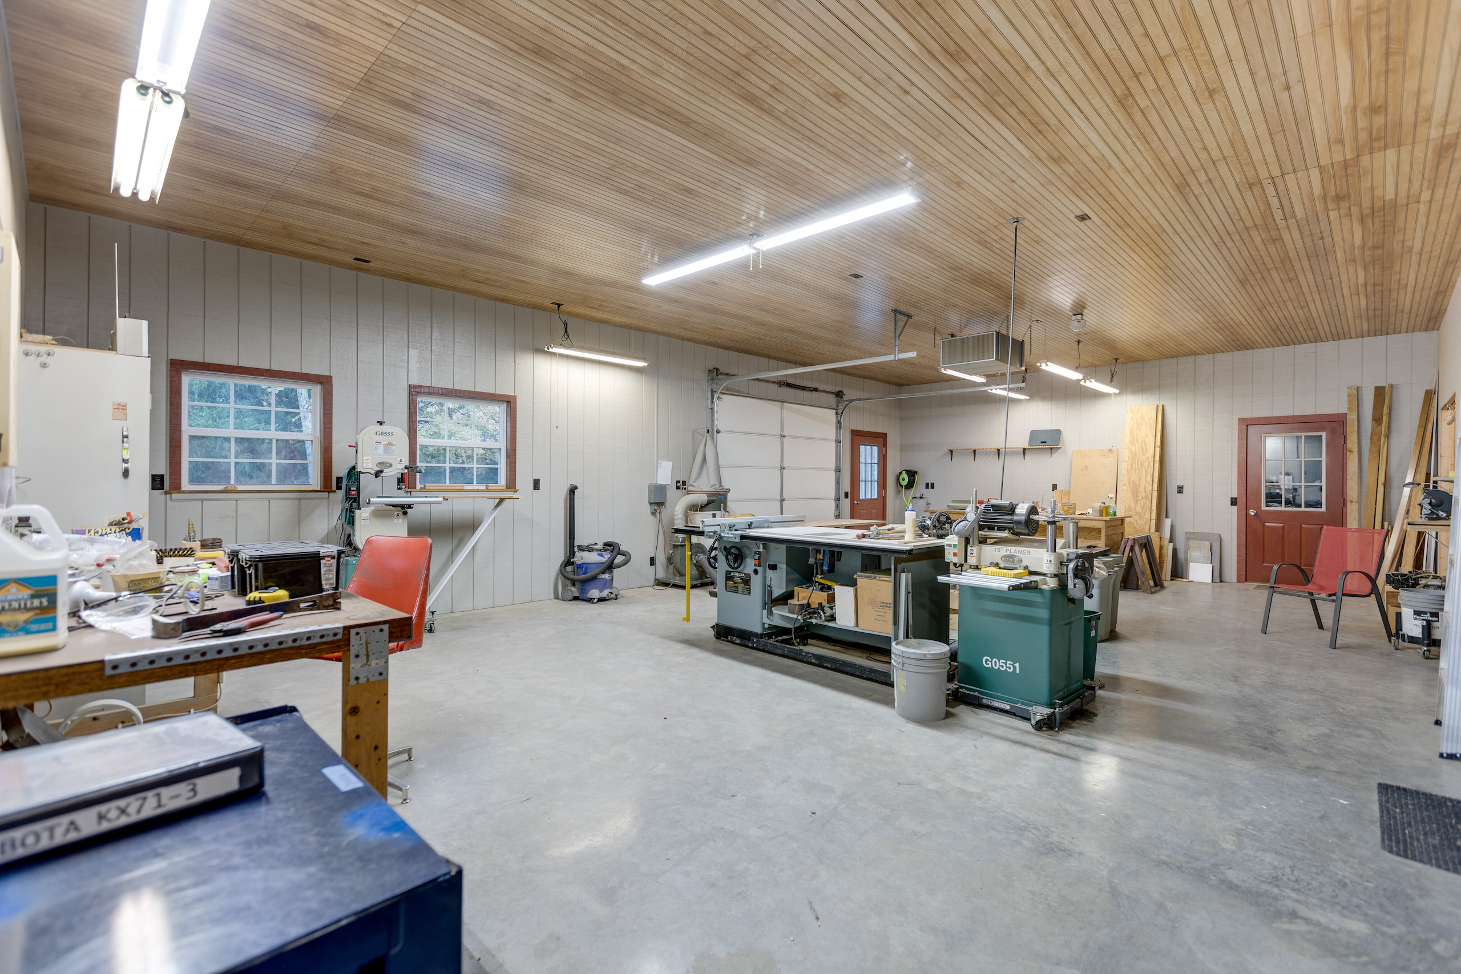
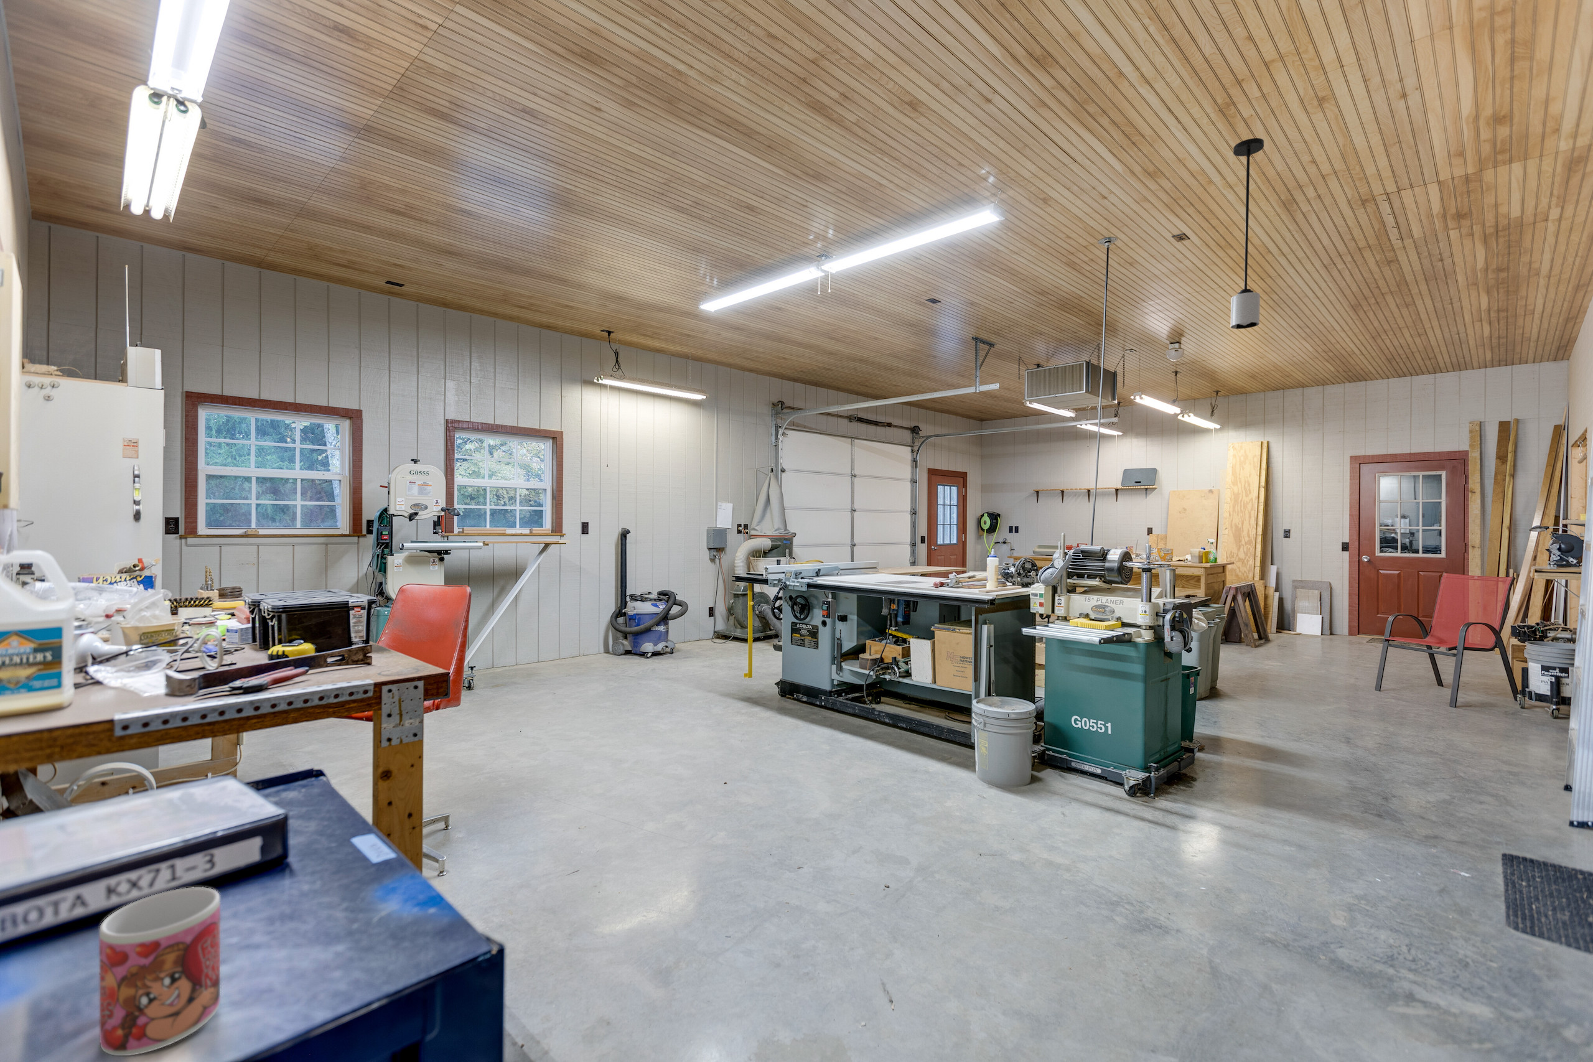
+ light fixture [1230,137,1265,330]
+ mug [98,887,220,1056]
